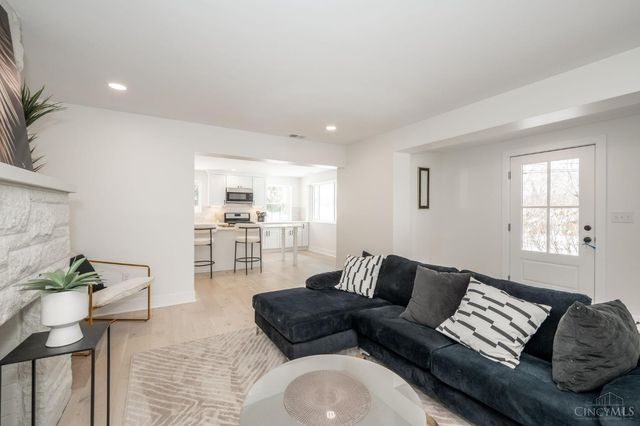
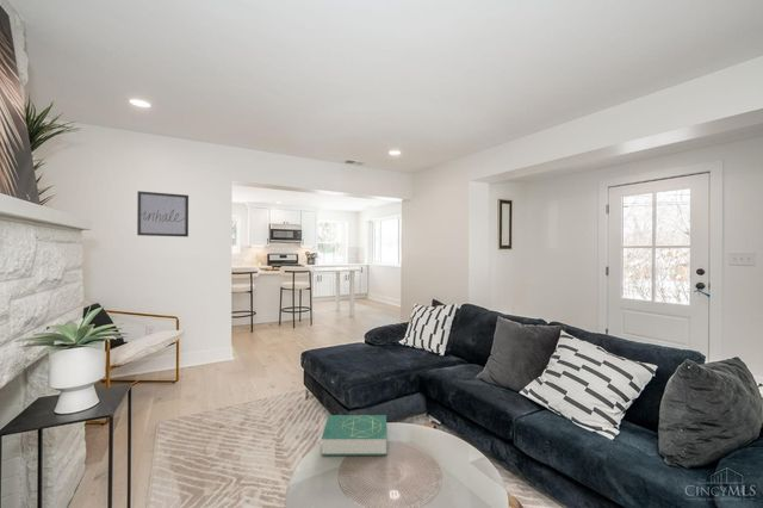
+ wall art [136,190,190,237]
+ book [321,414,389,457]
